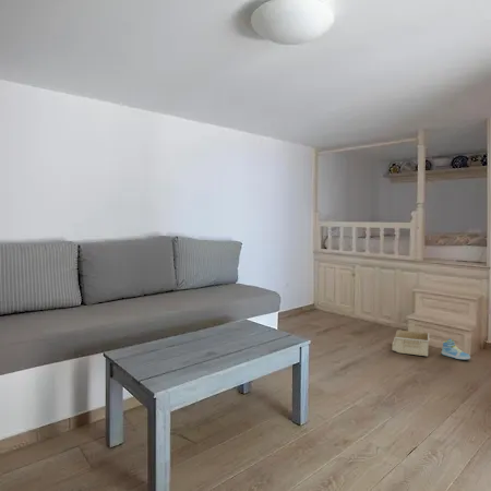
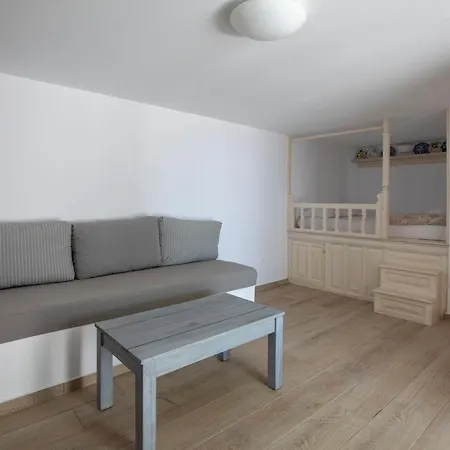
- sneaker [441,337,471,361]
- storage bin [391,328,430,357]
